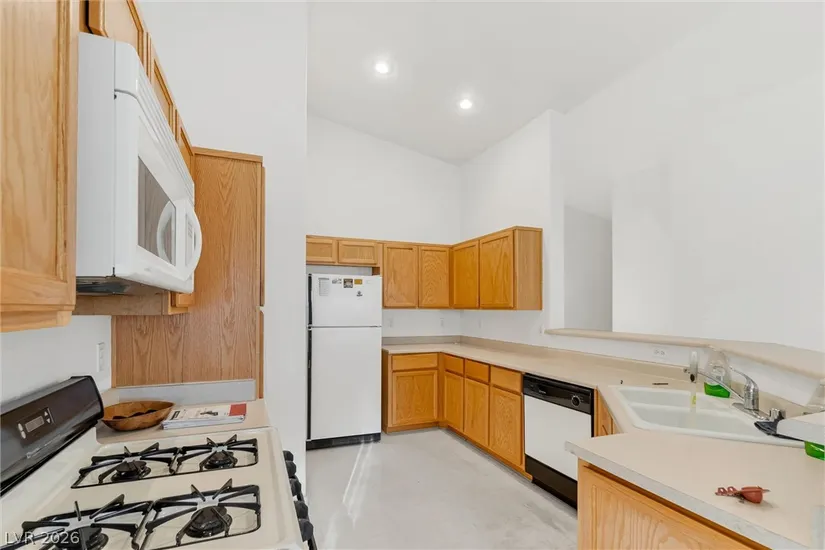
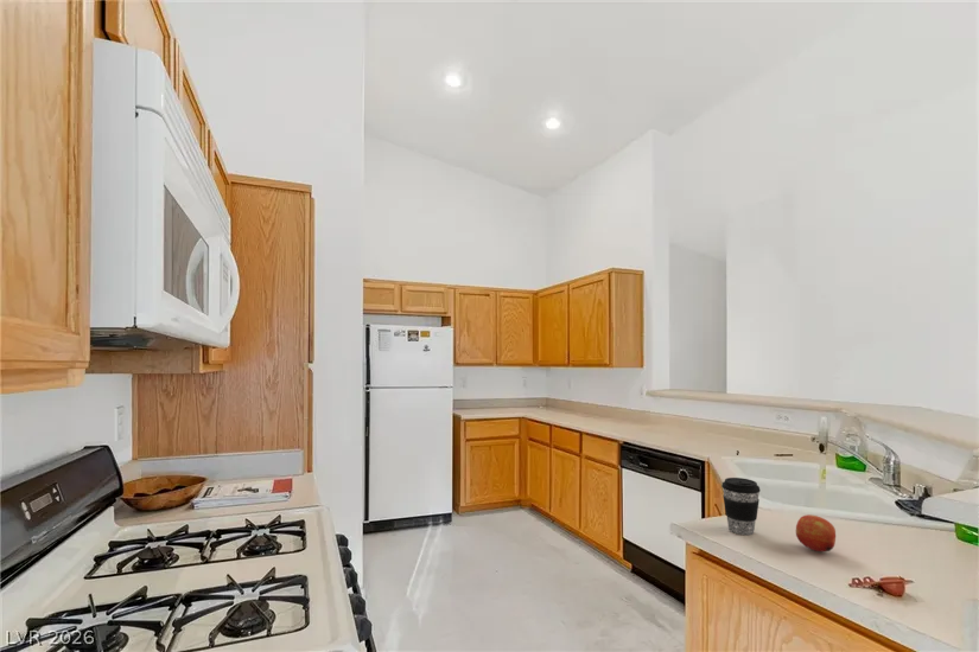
+ coffee cup [720,477,761,536]
+ apple [795,513,837,552]
